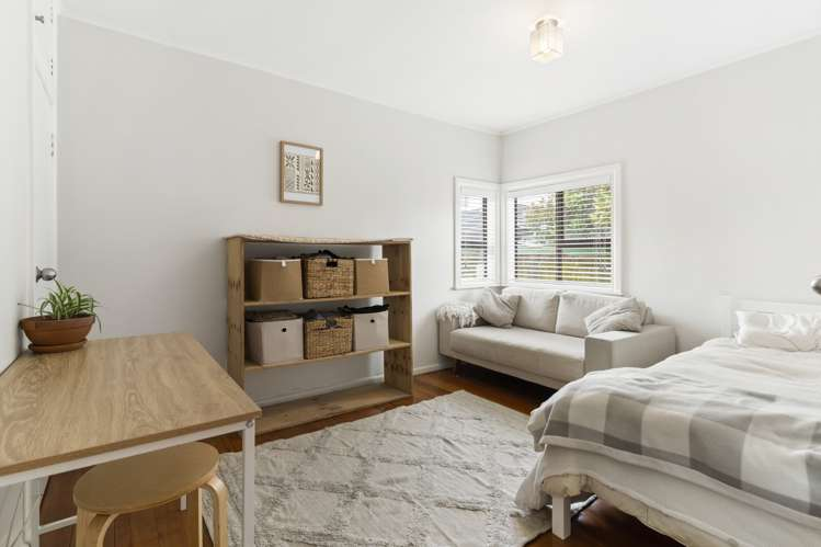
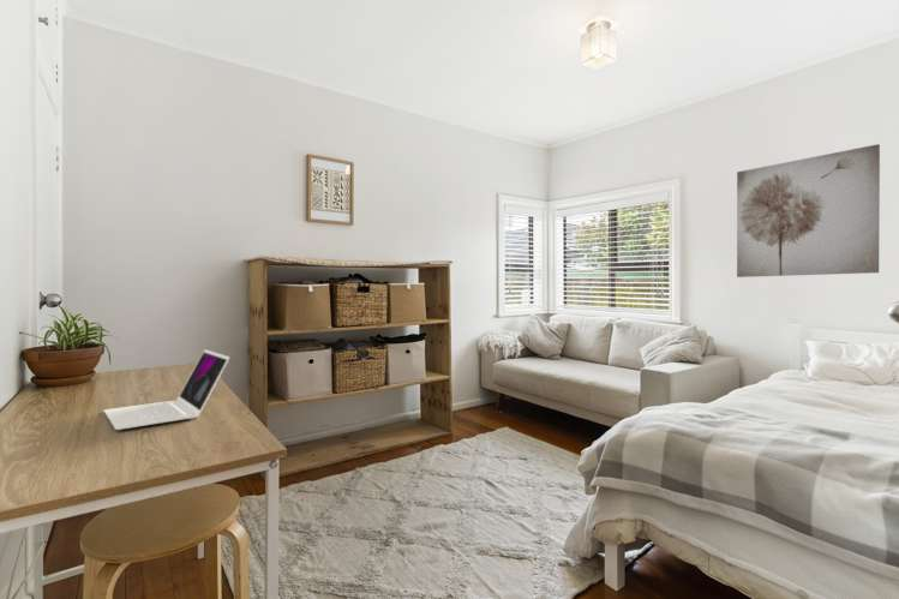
+ wall art [736,143,881,278]
+ laptop [103,348,230,431]
